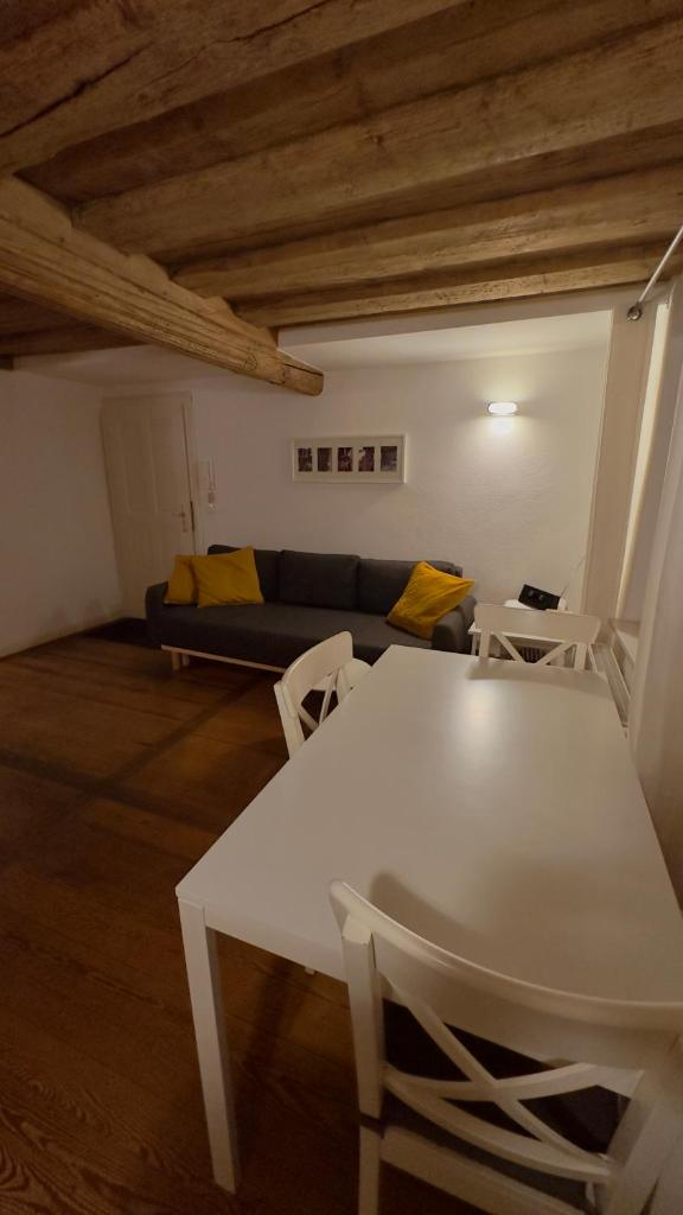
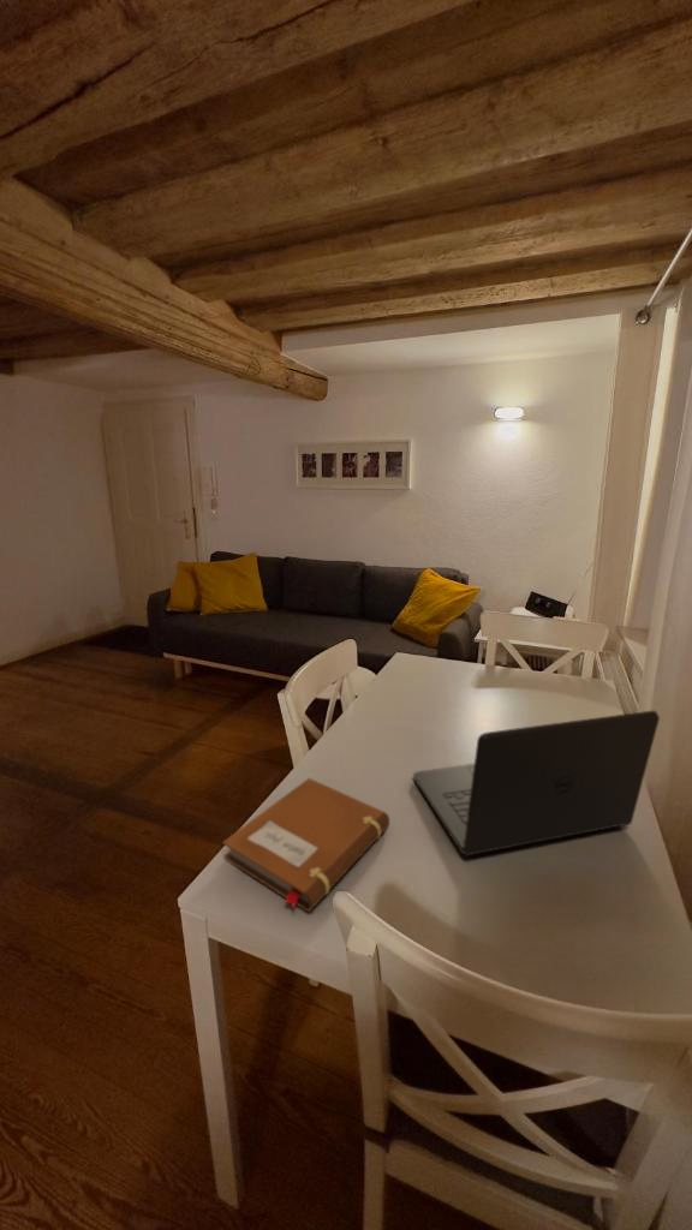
+ laptop [412,710,661,856]
+ notebook [221,777,390,913]
